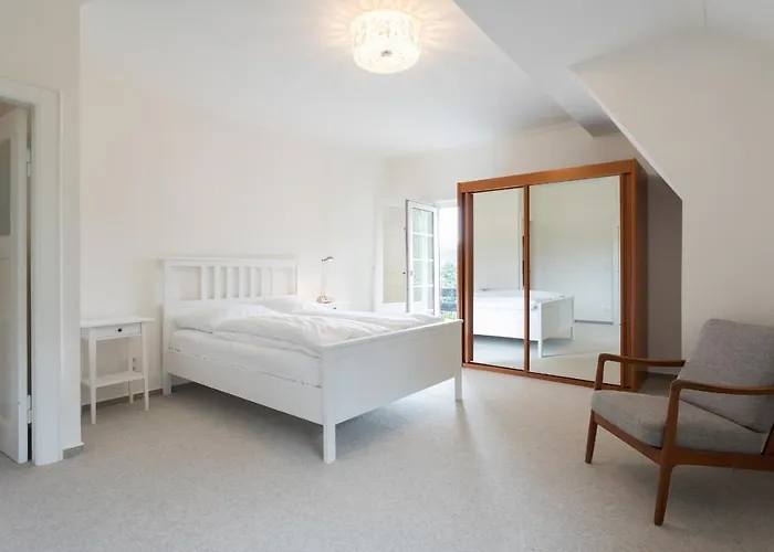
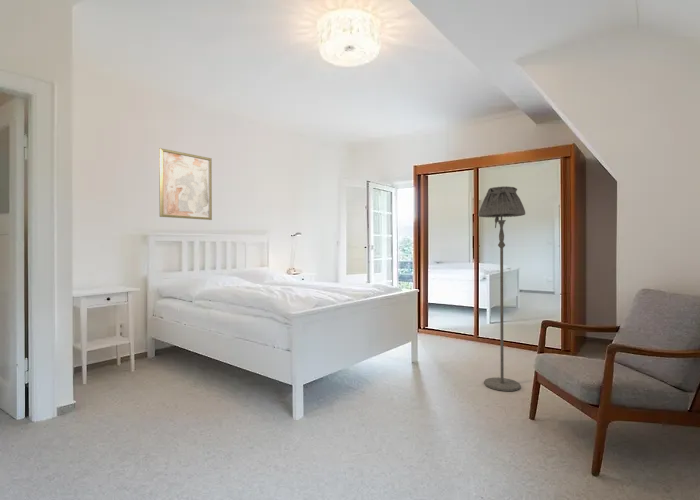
+ floor lamp [477,185,526,392]
+ wall art [158,147,213,221]
